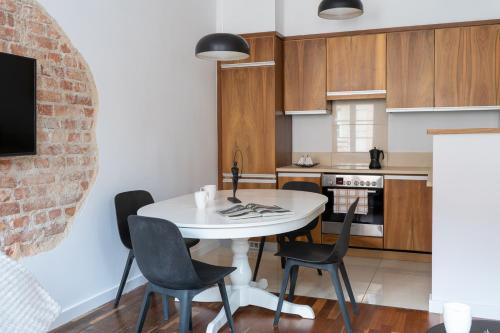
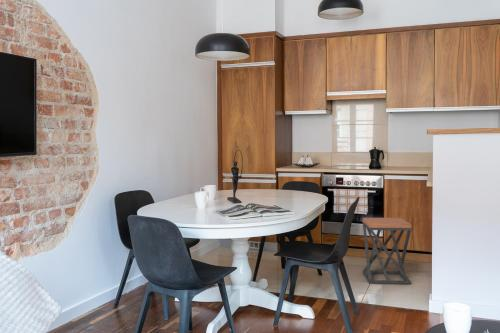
+ stool [361,217,412,285]
